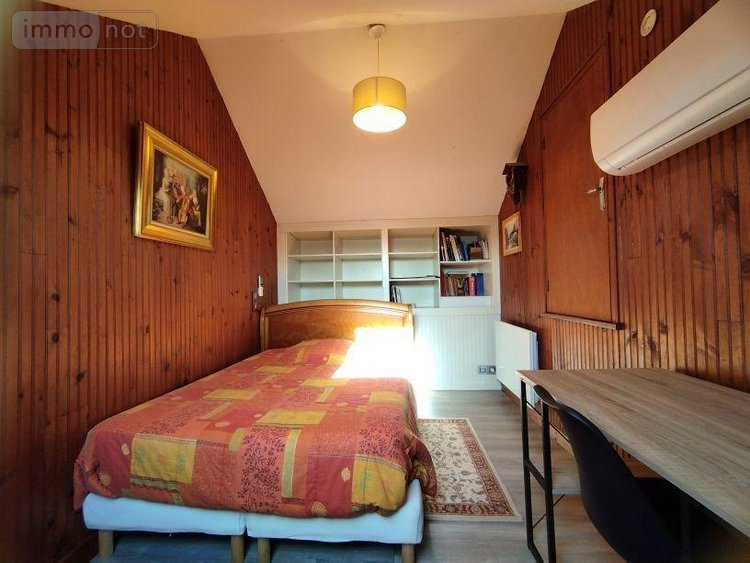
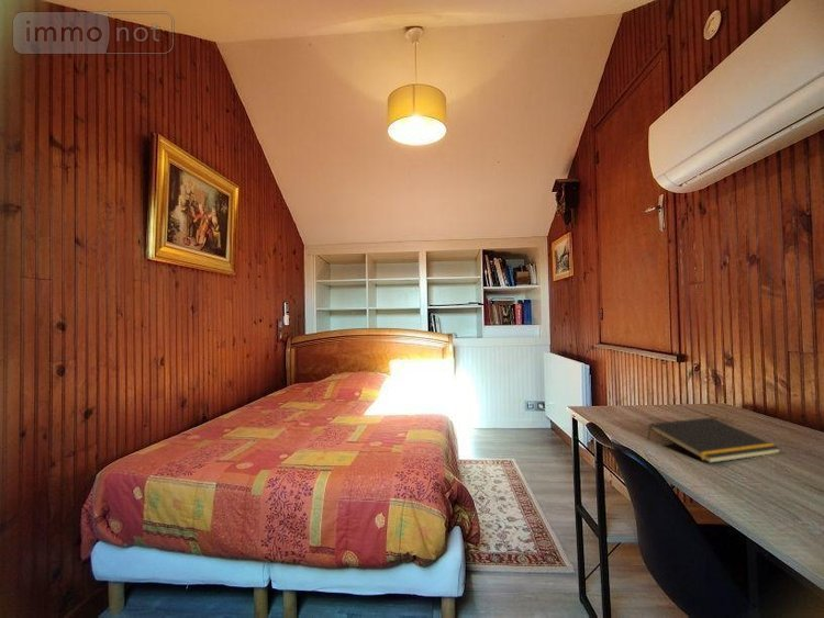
+ notepad [646,416,782,464]
